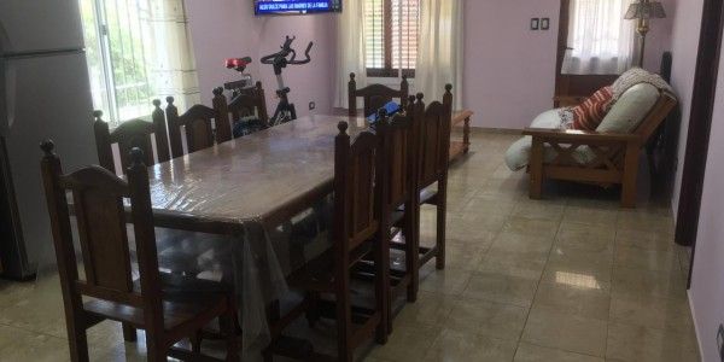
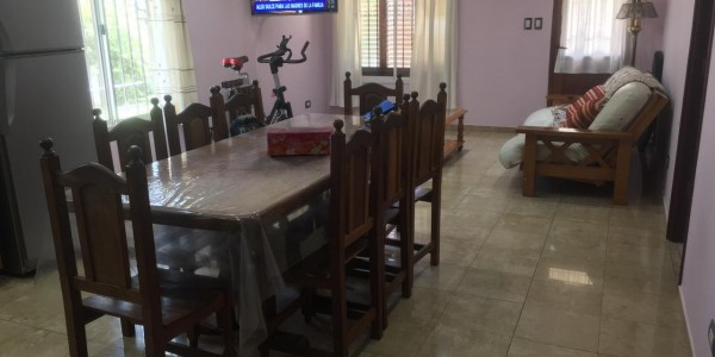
+ tissue box [266,125,335,157]
